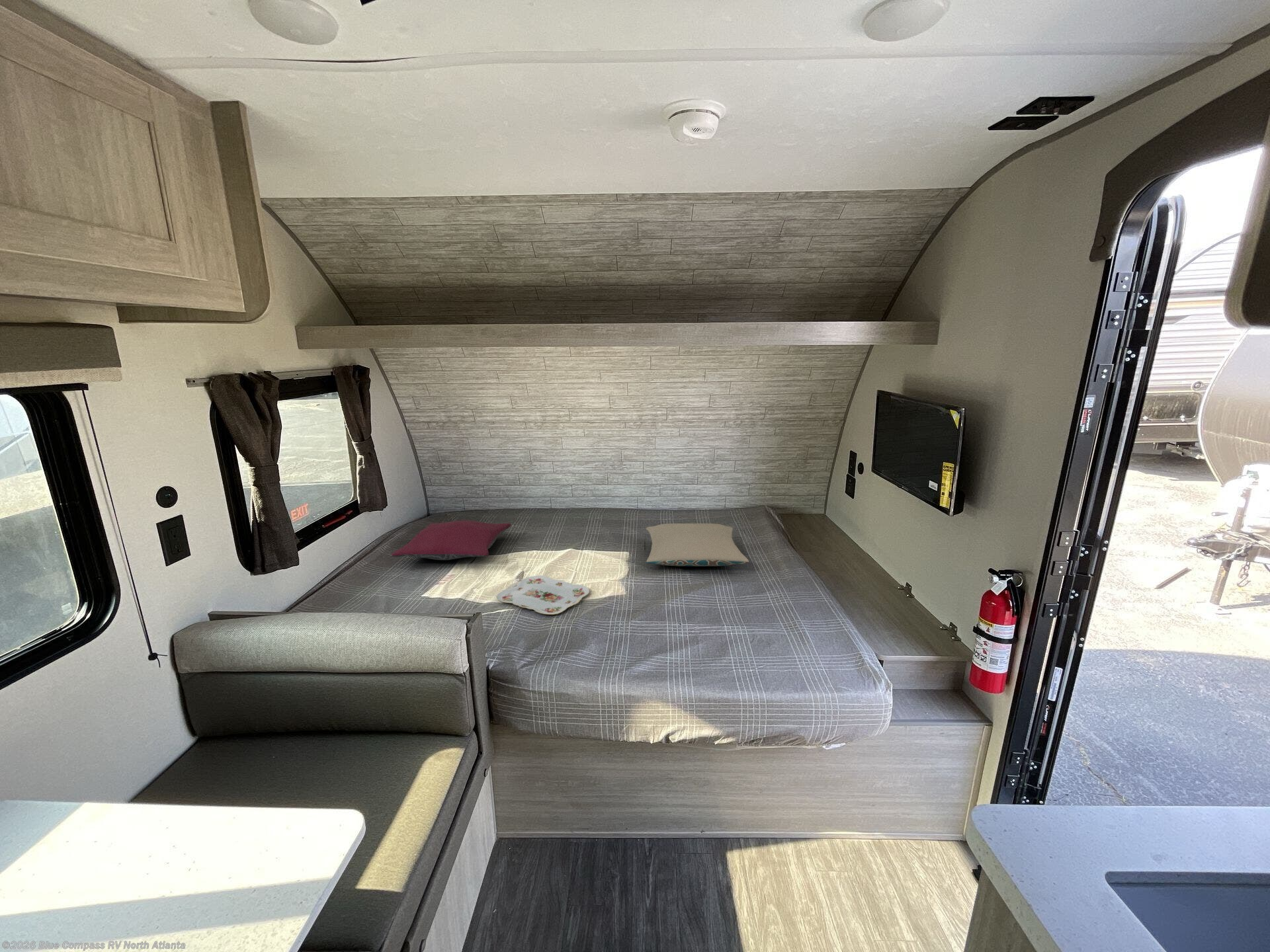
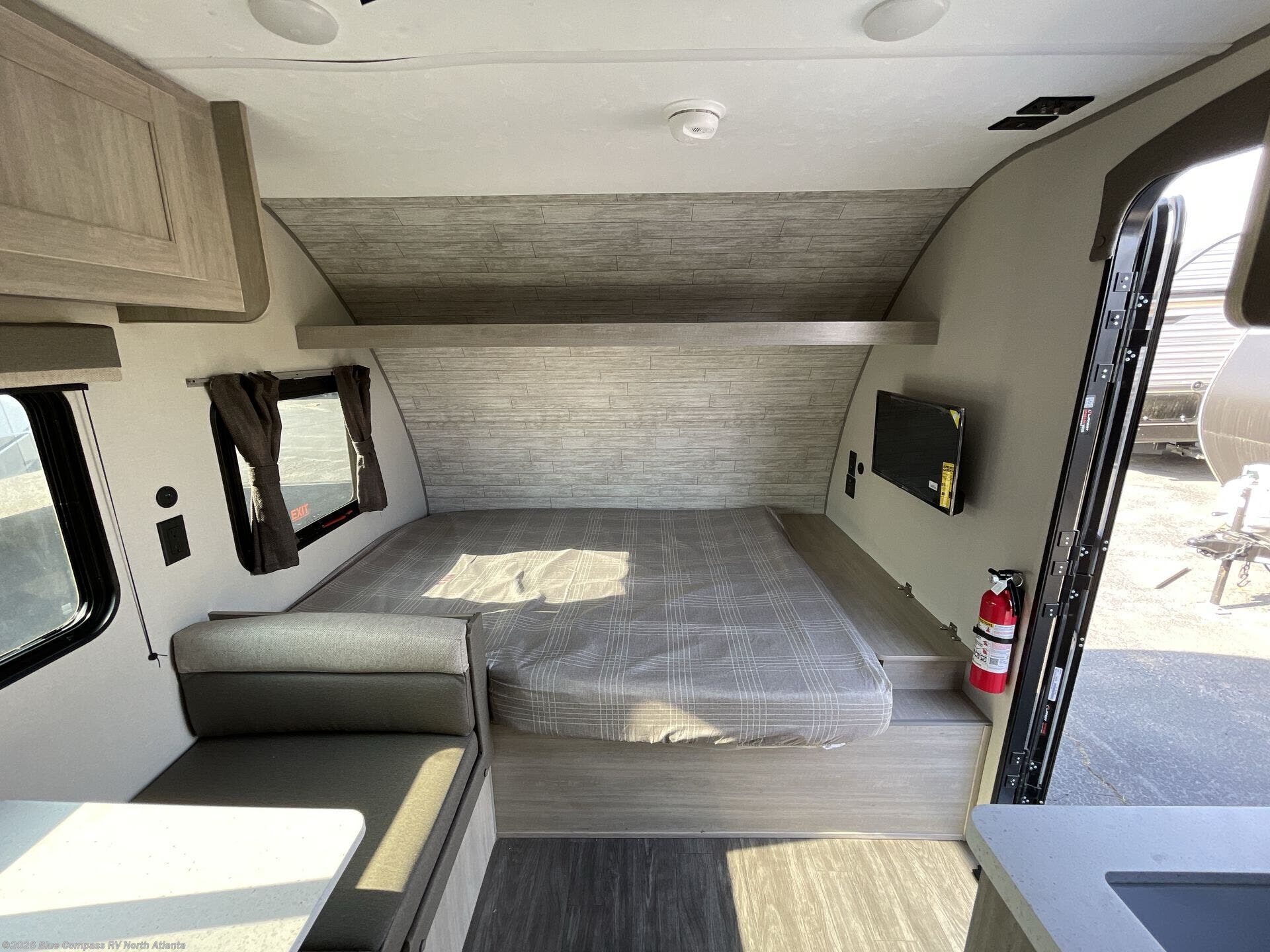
- pillow [646,523,749,567]
- serving tray [496,575,590,615]
- pillow [392,520,512,561]
